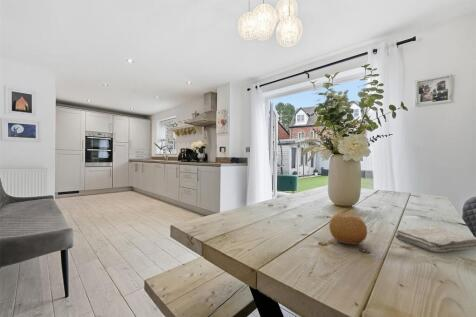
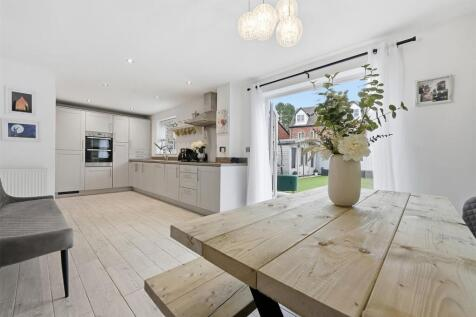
- washcloth [394,226,476,253]
- fruit [328,212,368,245]
